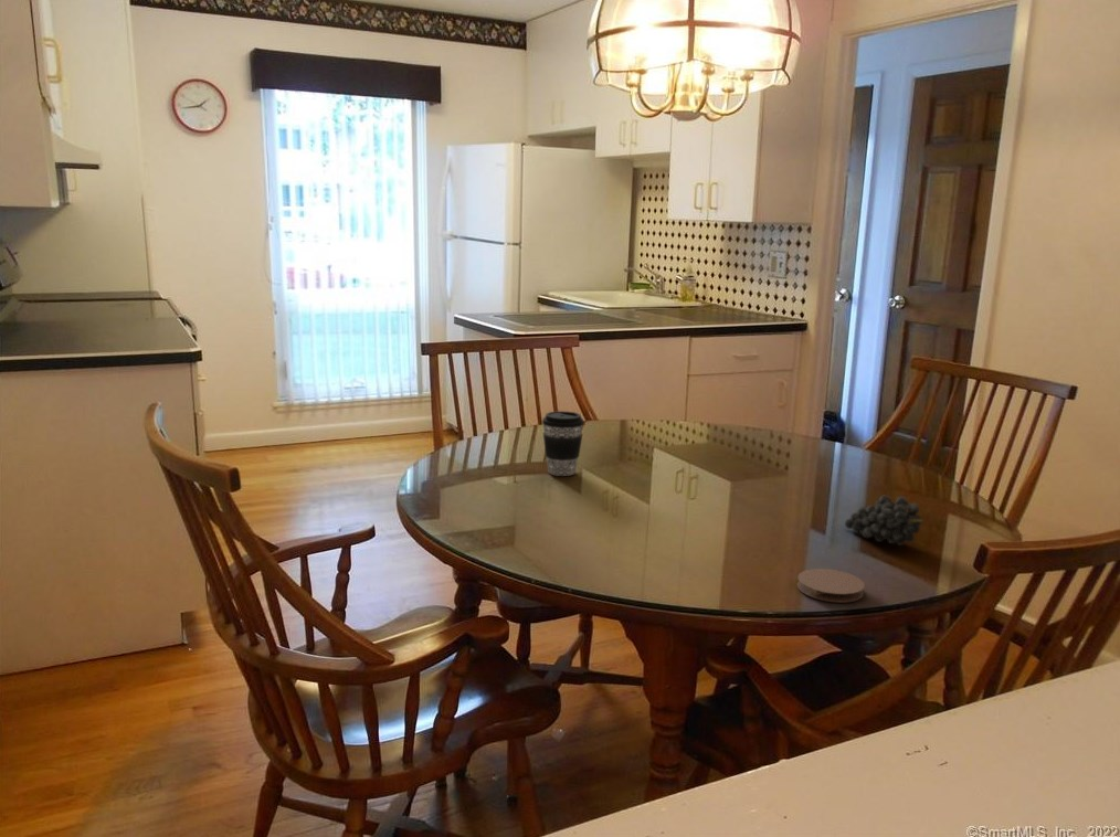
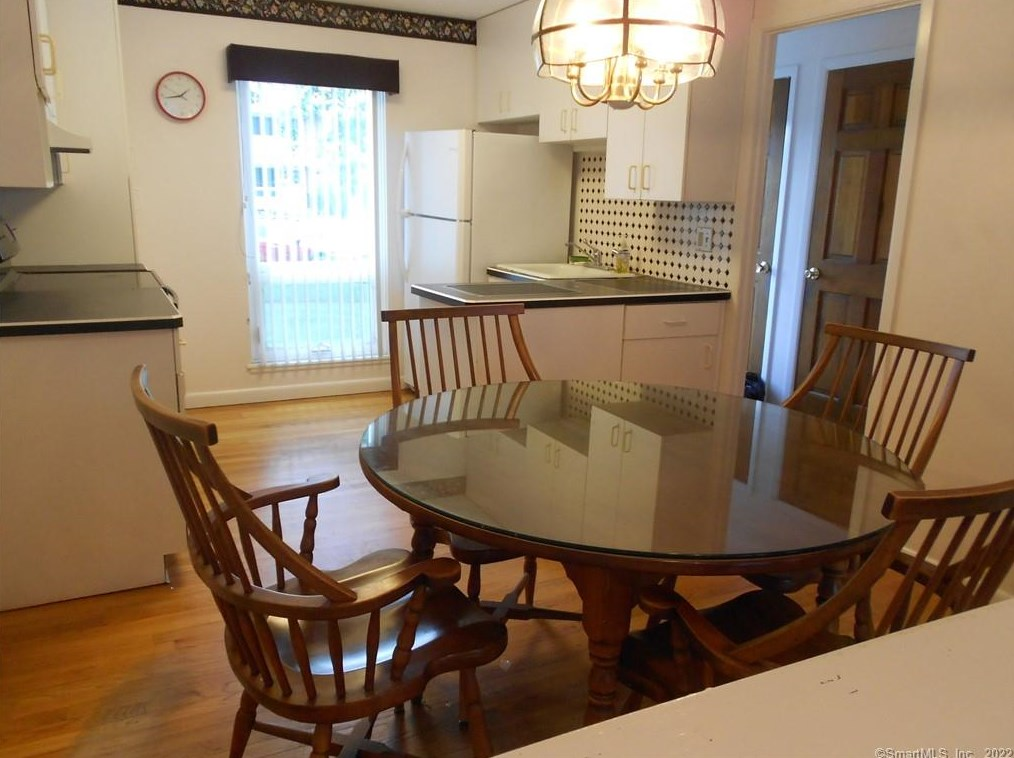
- coffee cup [541,410,585,477]
- coaster [796,568,866,604]
- fruit [844,494,923,547]
